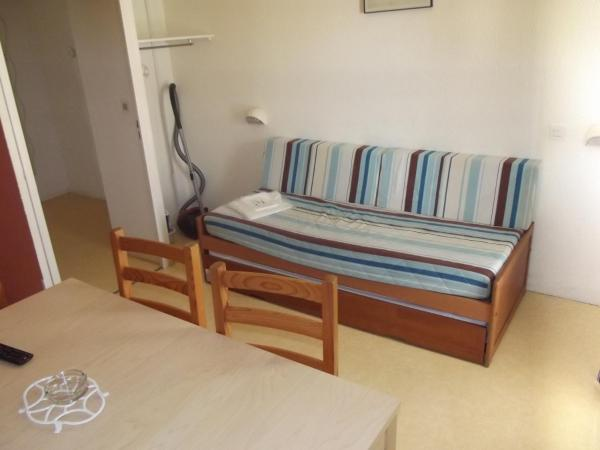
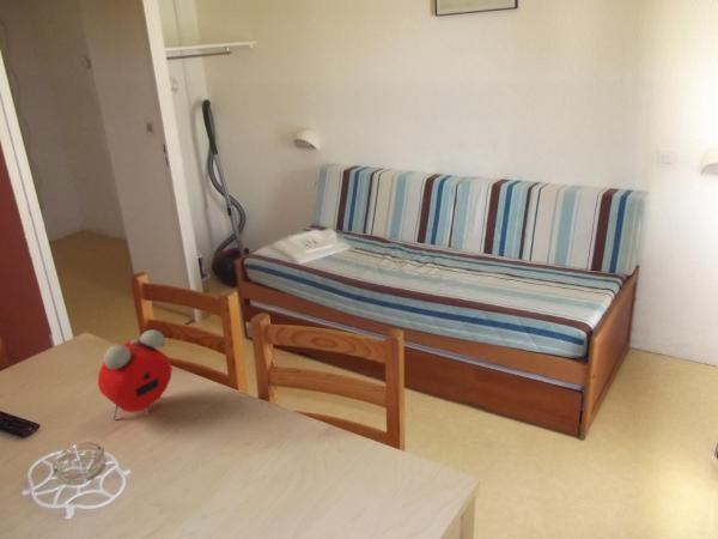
+ alarm clock [97,328,174,420]
